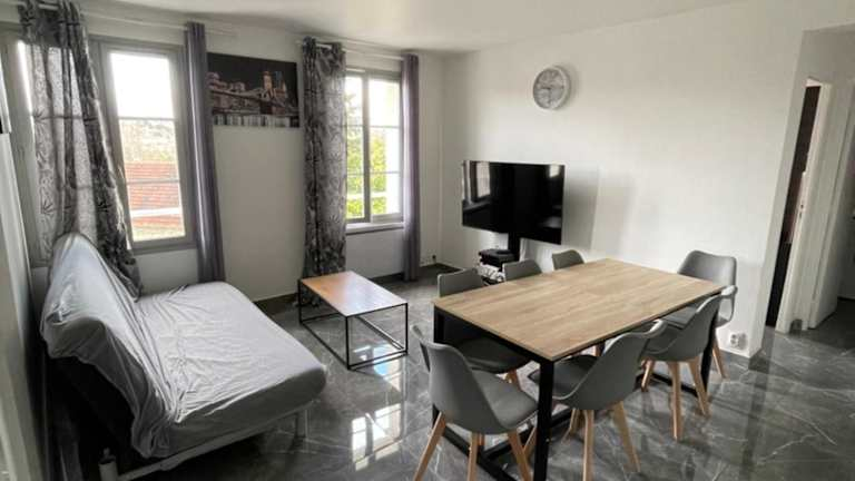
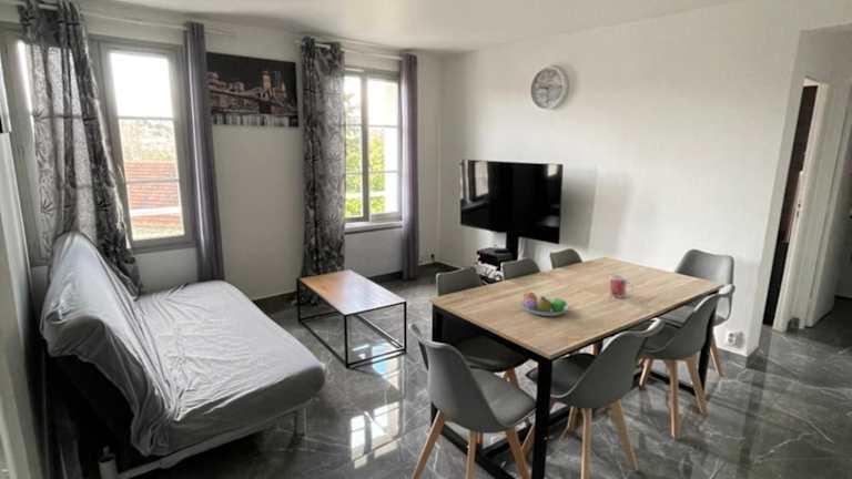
+ mug [608,274,635,298]
+ fruit bowl [520,291,570,317]
